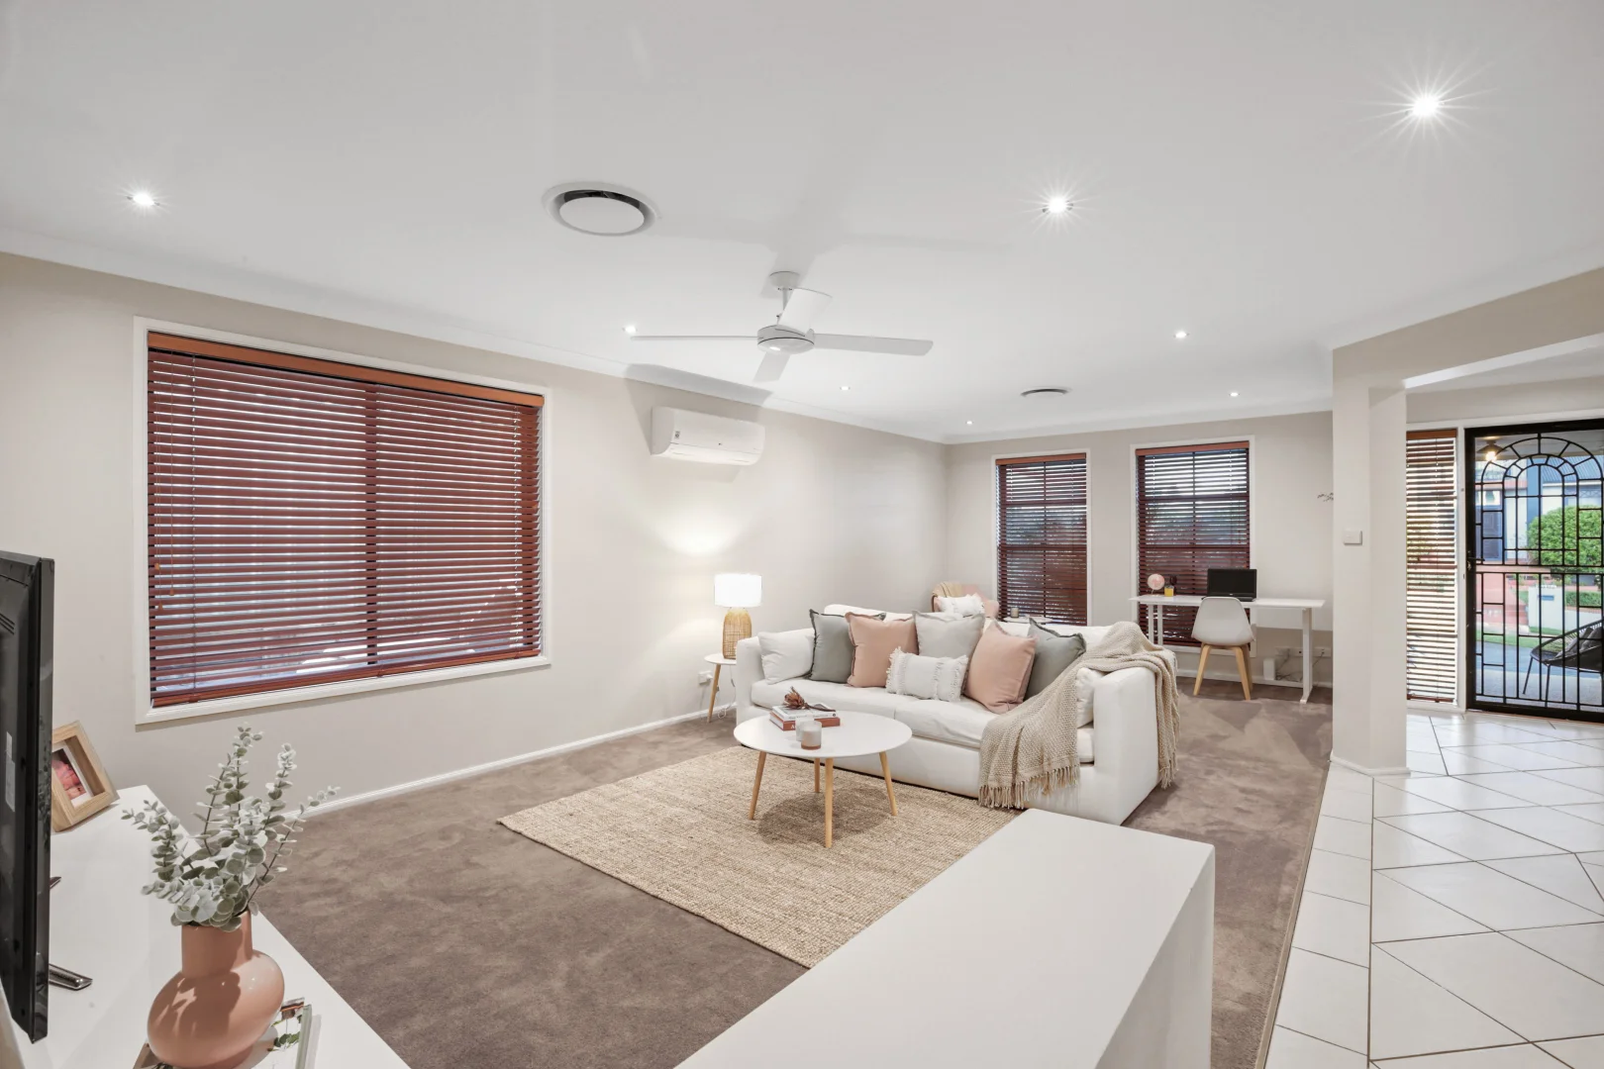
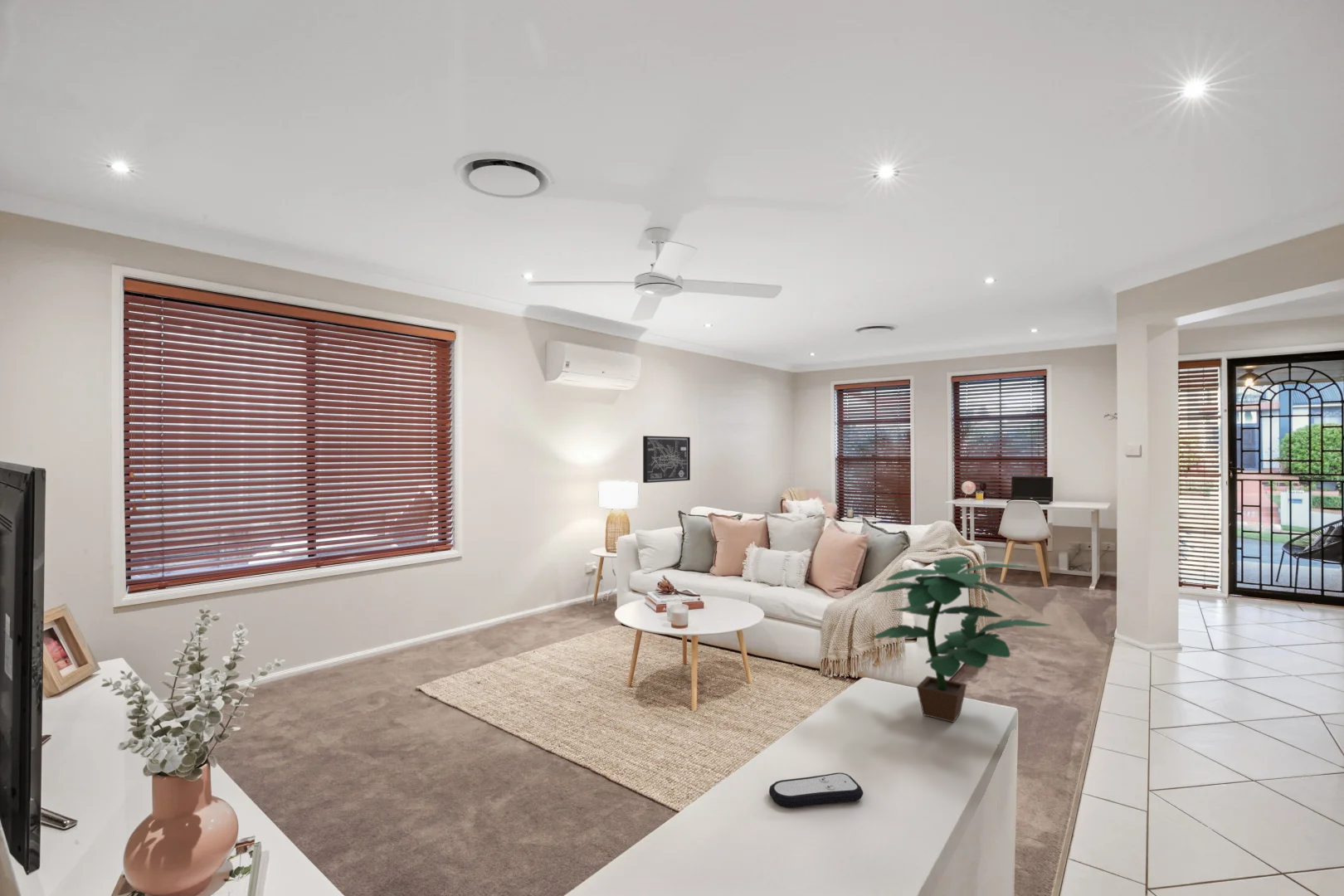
+ remote control [768,772,864,809]
+ wall art [642,435,691,484]
+ potted plant [871,556,1054,723]
